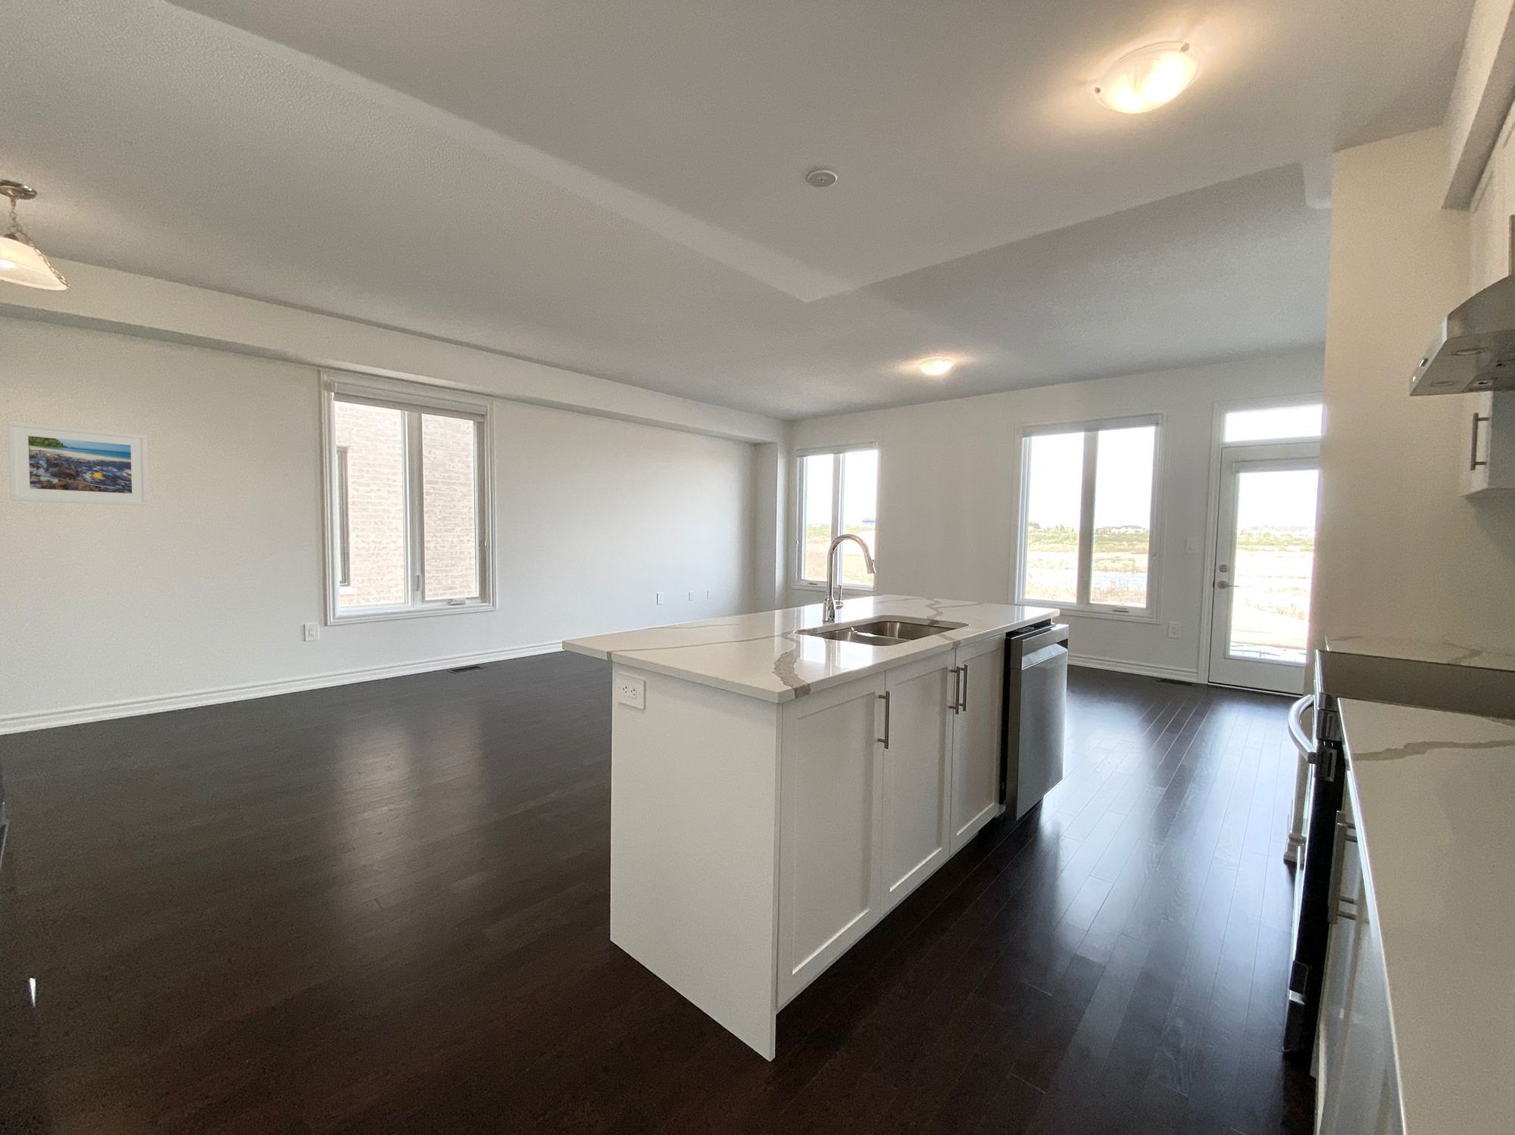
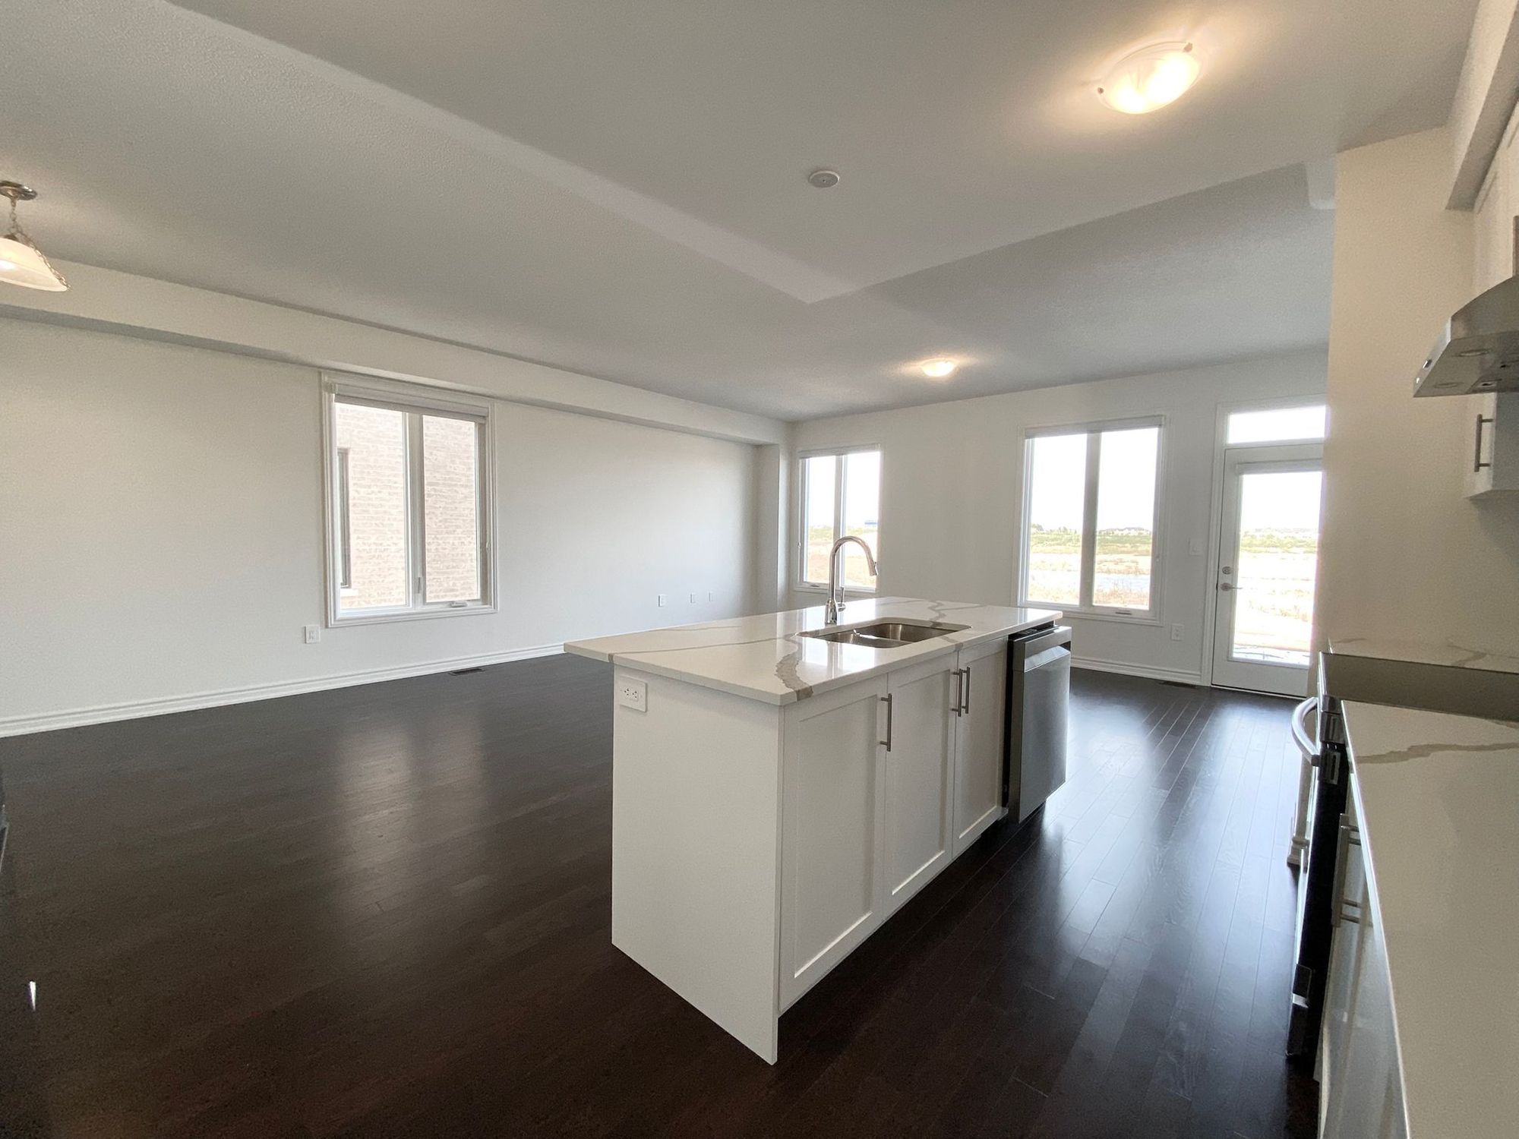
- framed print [7,421,149,507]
